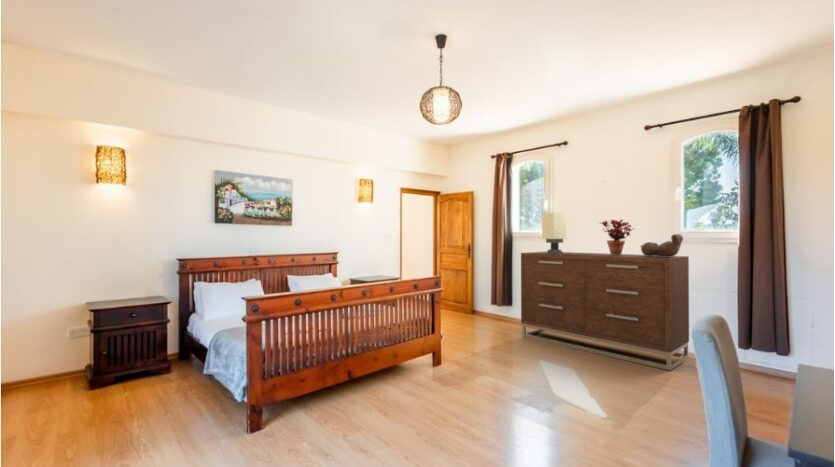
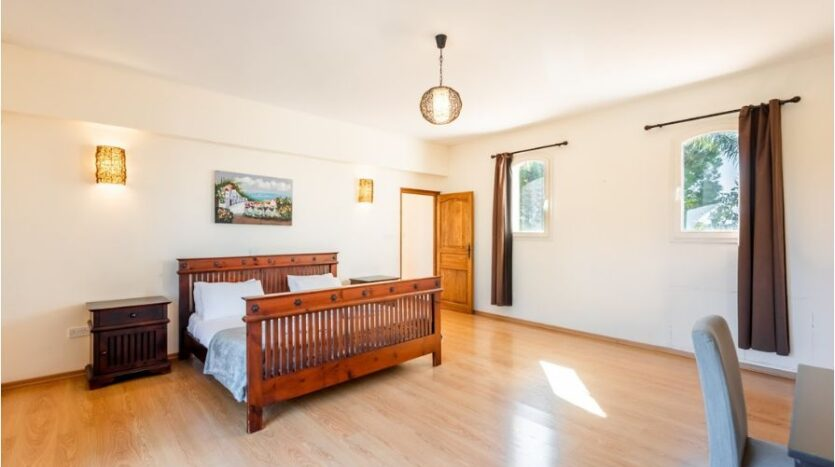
- potted plant [598,218,635,255]
- dresser [520,251,690,372]
- table lamp [541,212,568,253]
- teddy bear [639,233,684,257]
